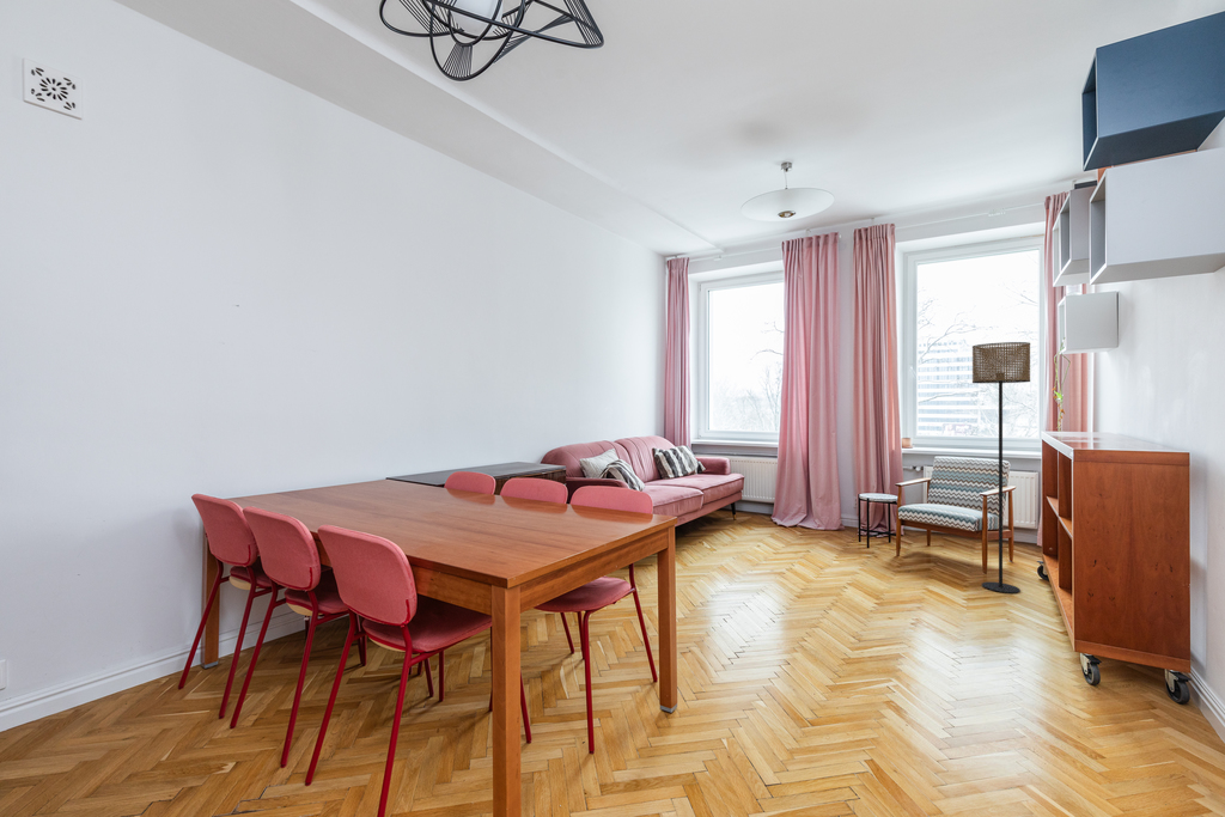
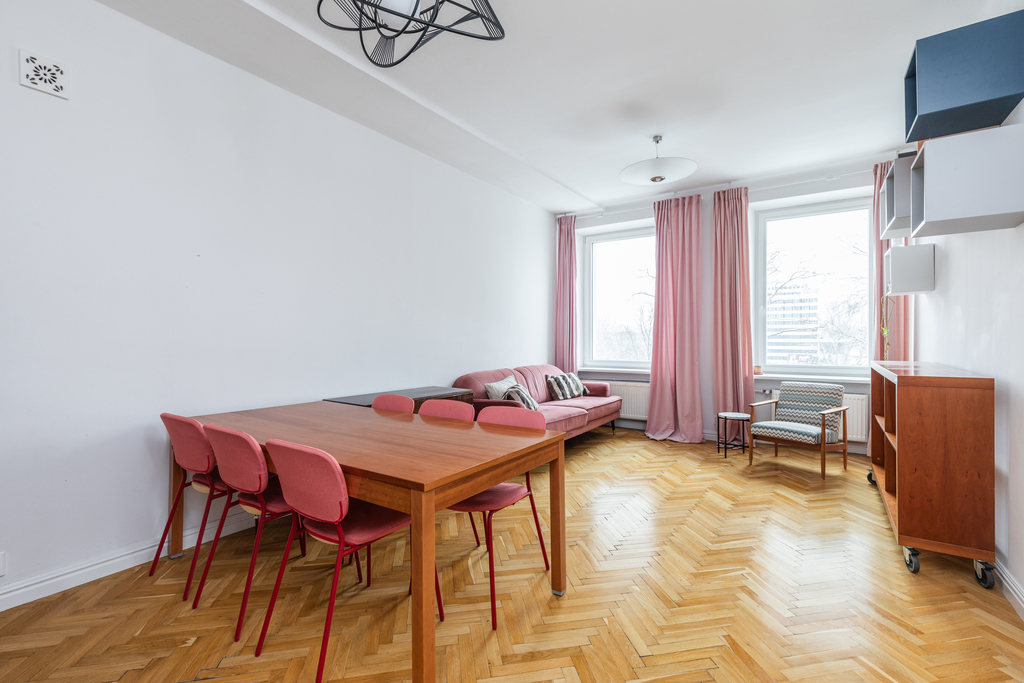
- floor lamp [971,341,1031,595]
